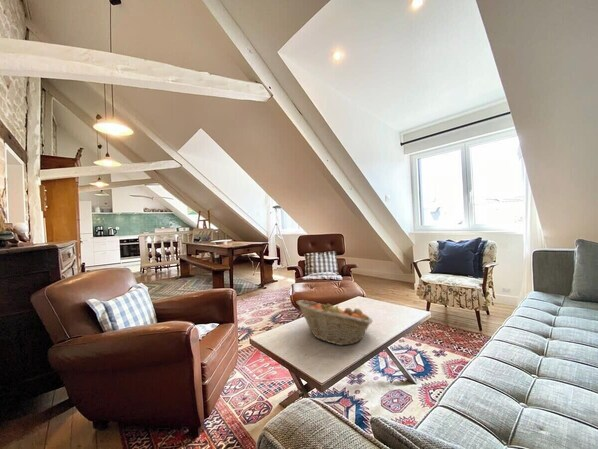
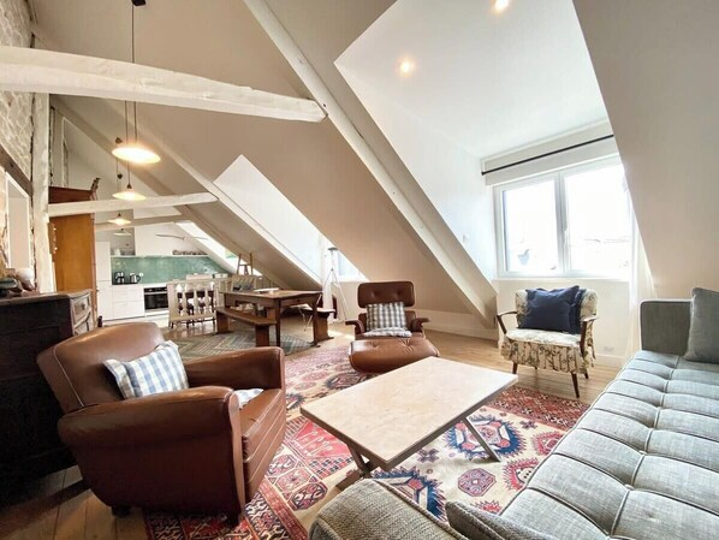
- fruit basket [295,299,373,346]
